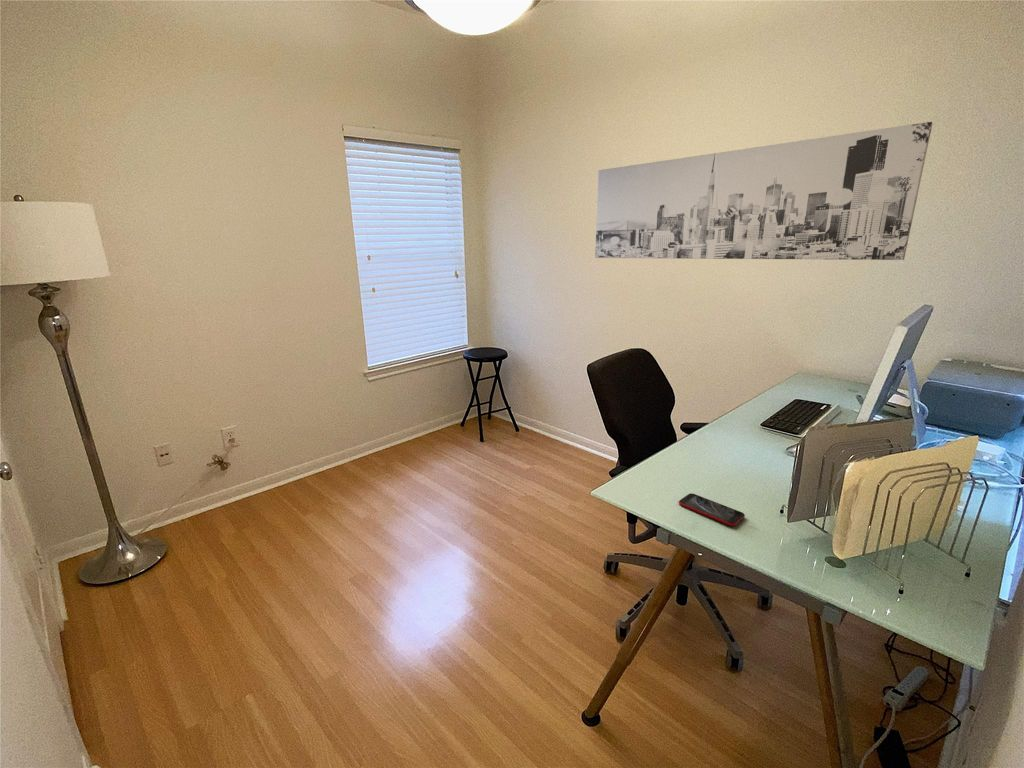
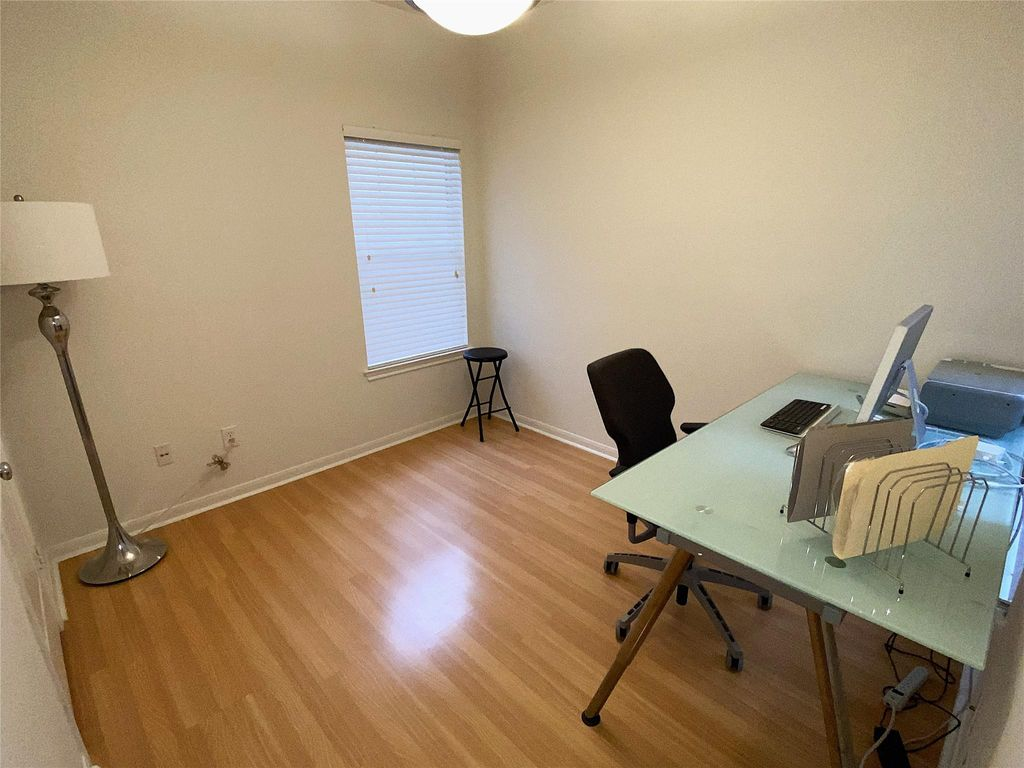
- smartphone [678,492,746,527]
- wall art [594,121,934,261]
